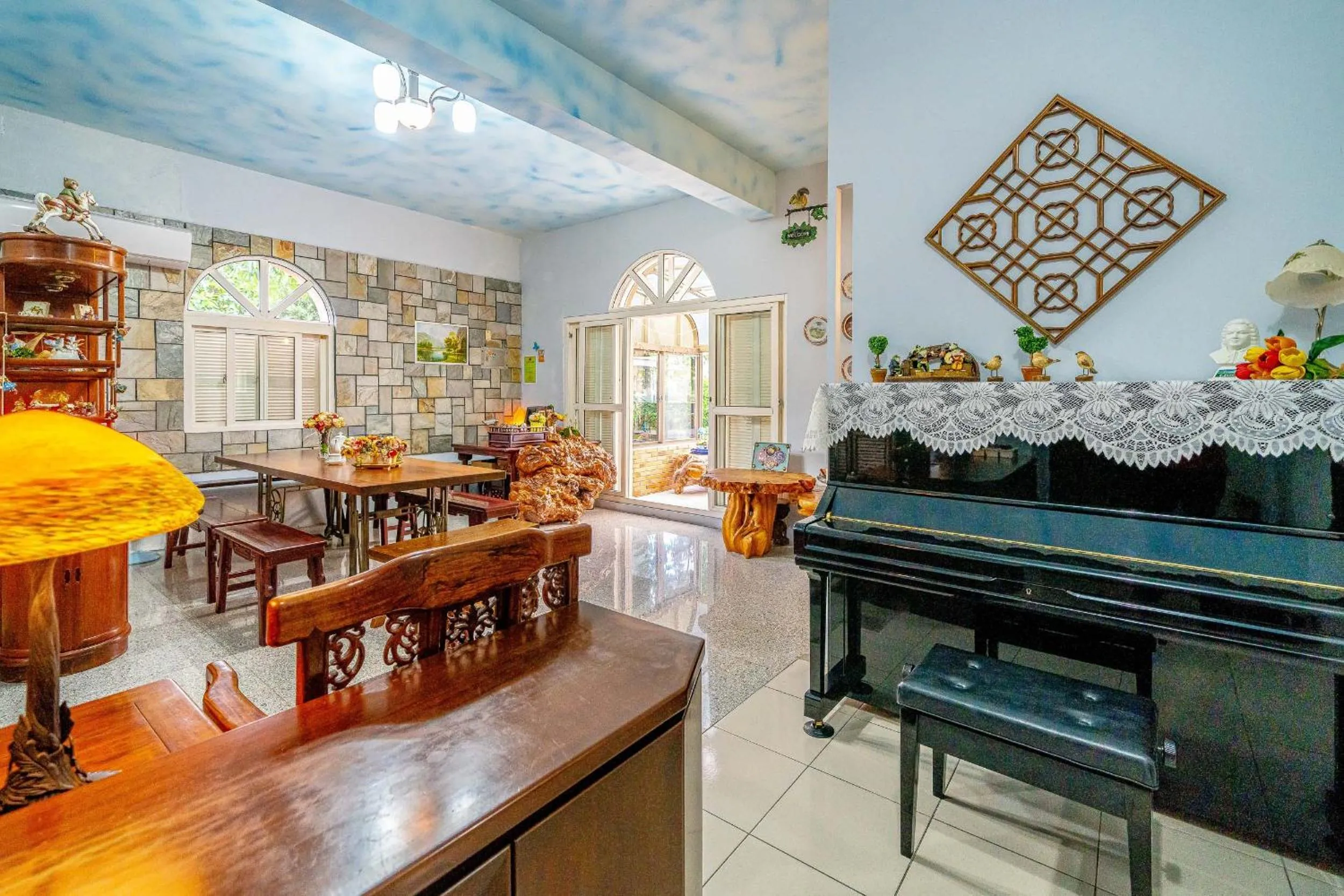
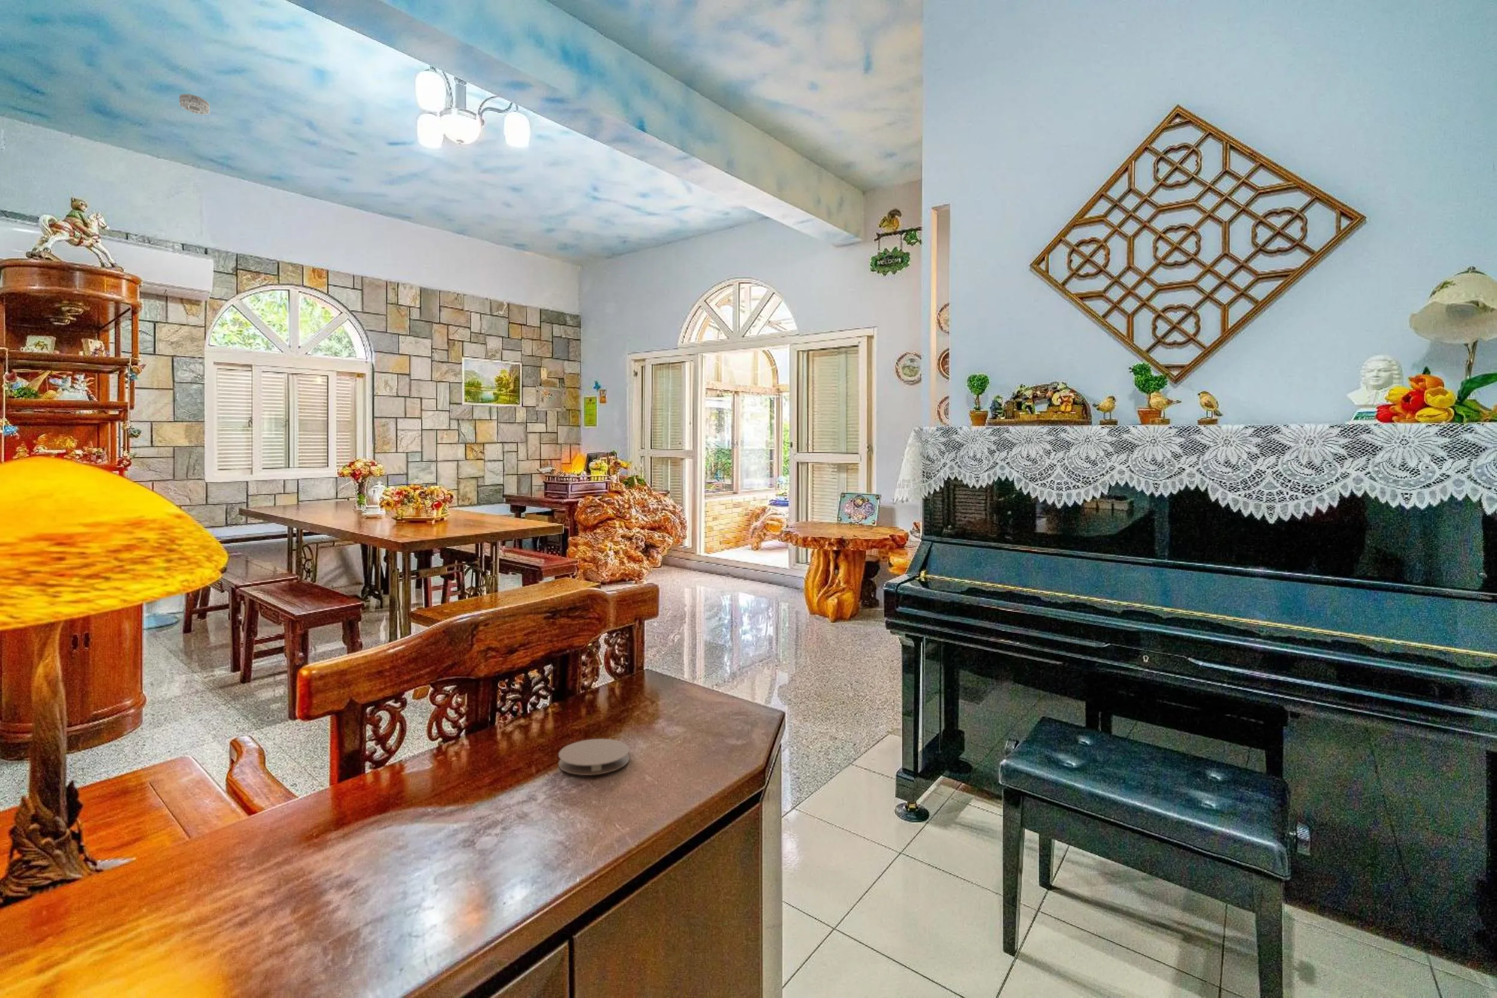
+ coaster [558,738,630,776]
+ smoke detector [179,94,211,116]
